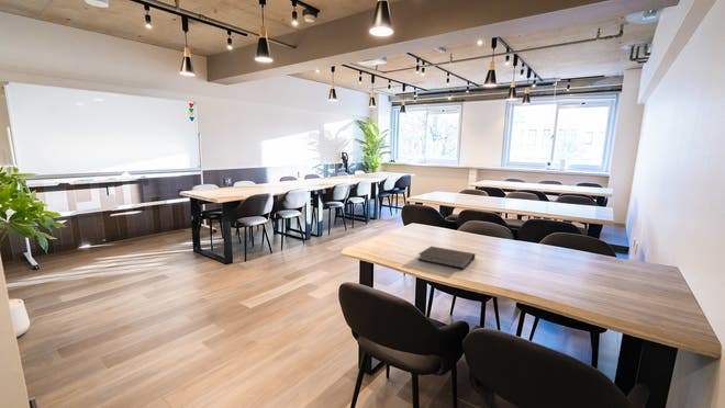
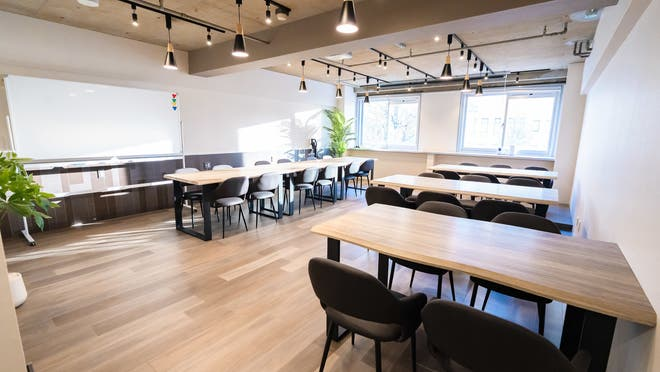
- notebook [416,246,477,270]
